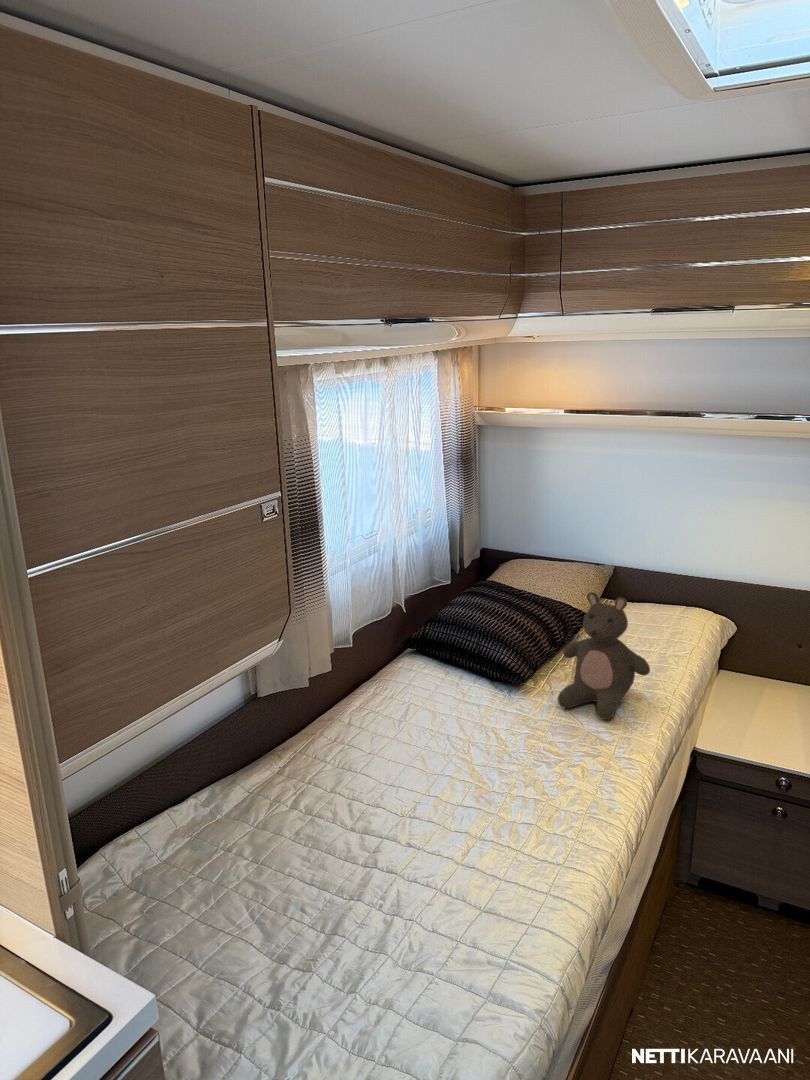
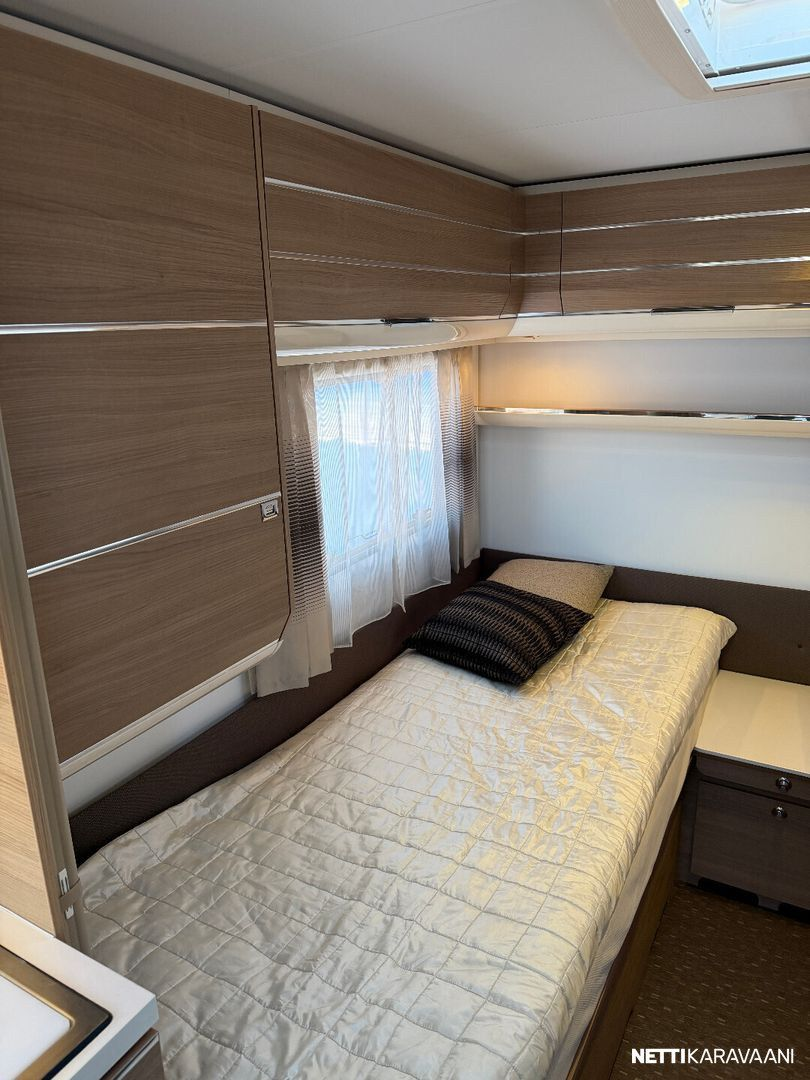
- stuffed bear [557,591,651,720]
